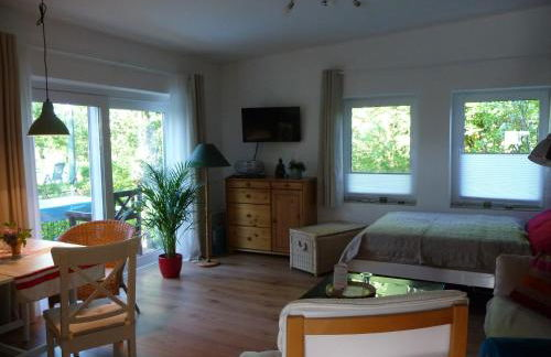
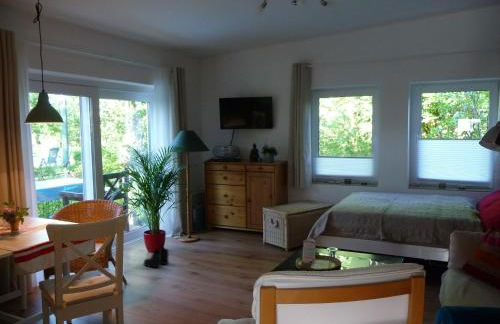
+ boots [143,246,170,268]
